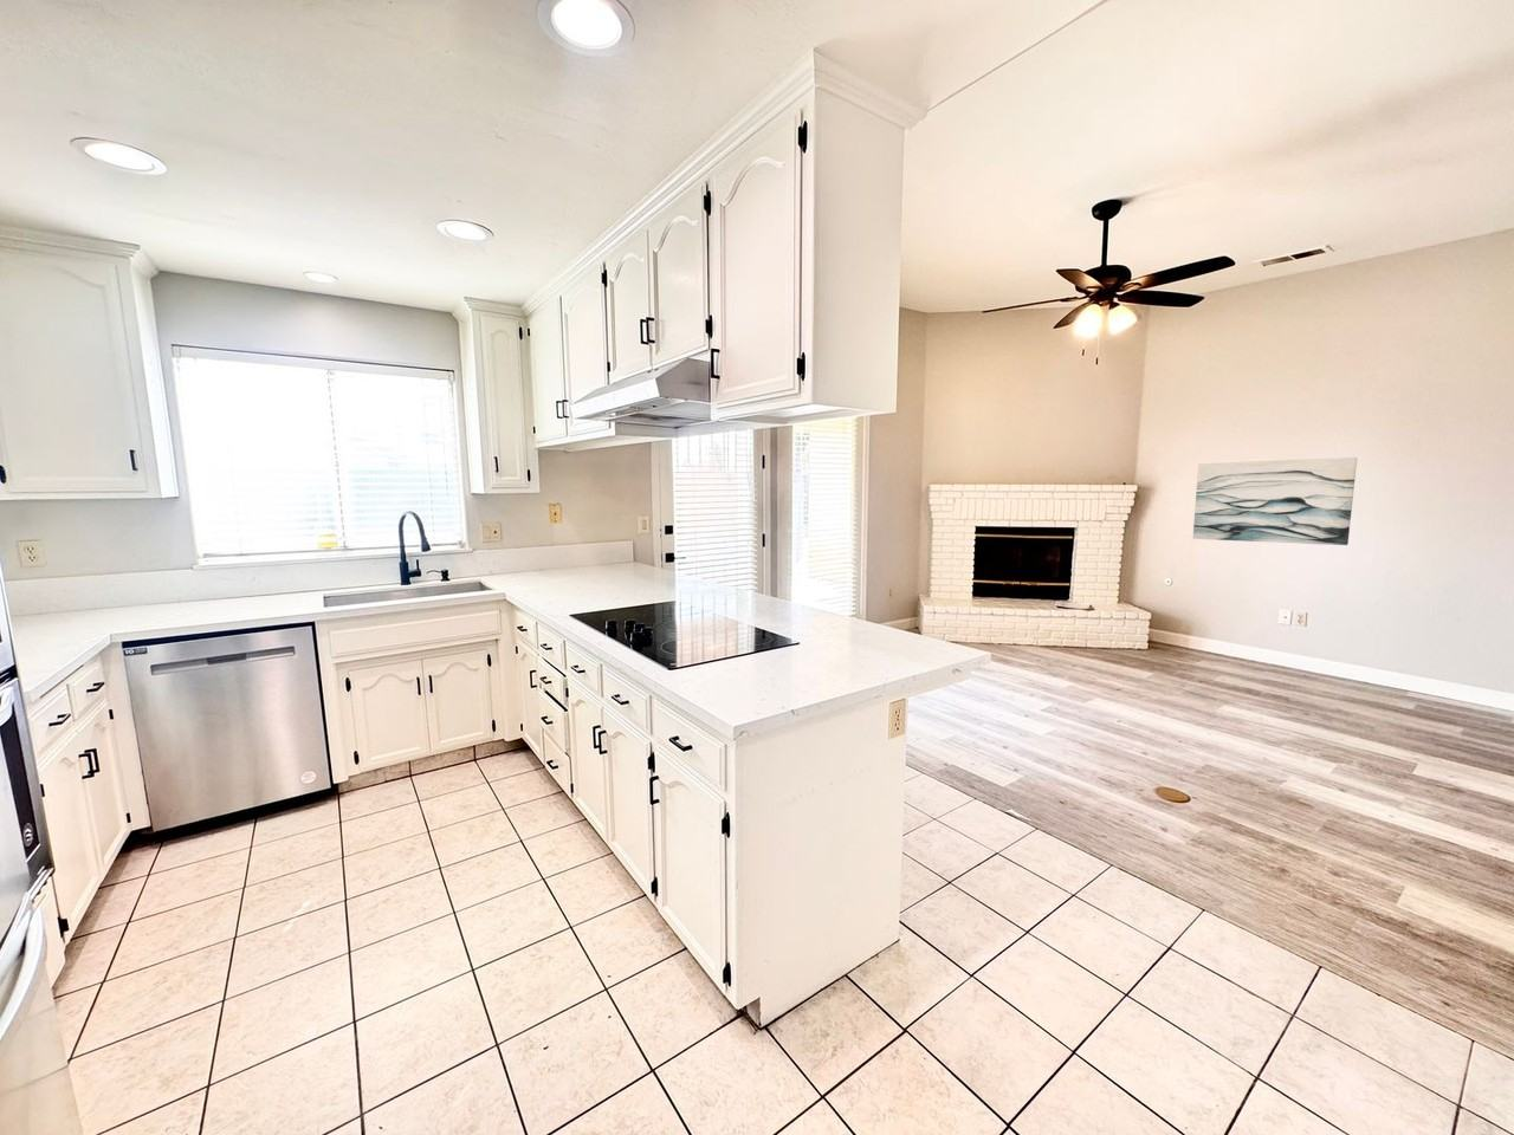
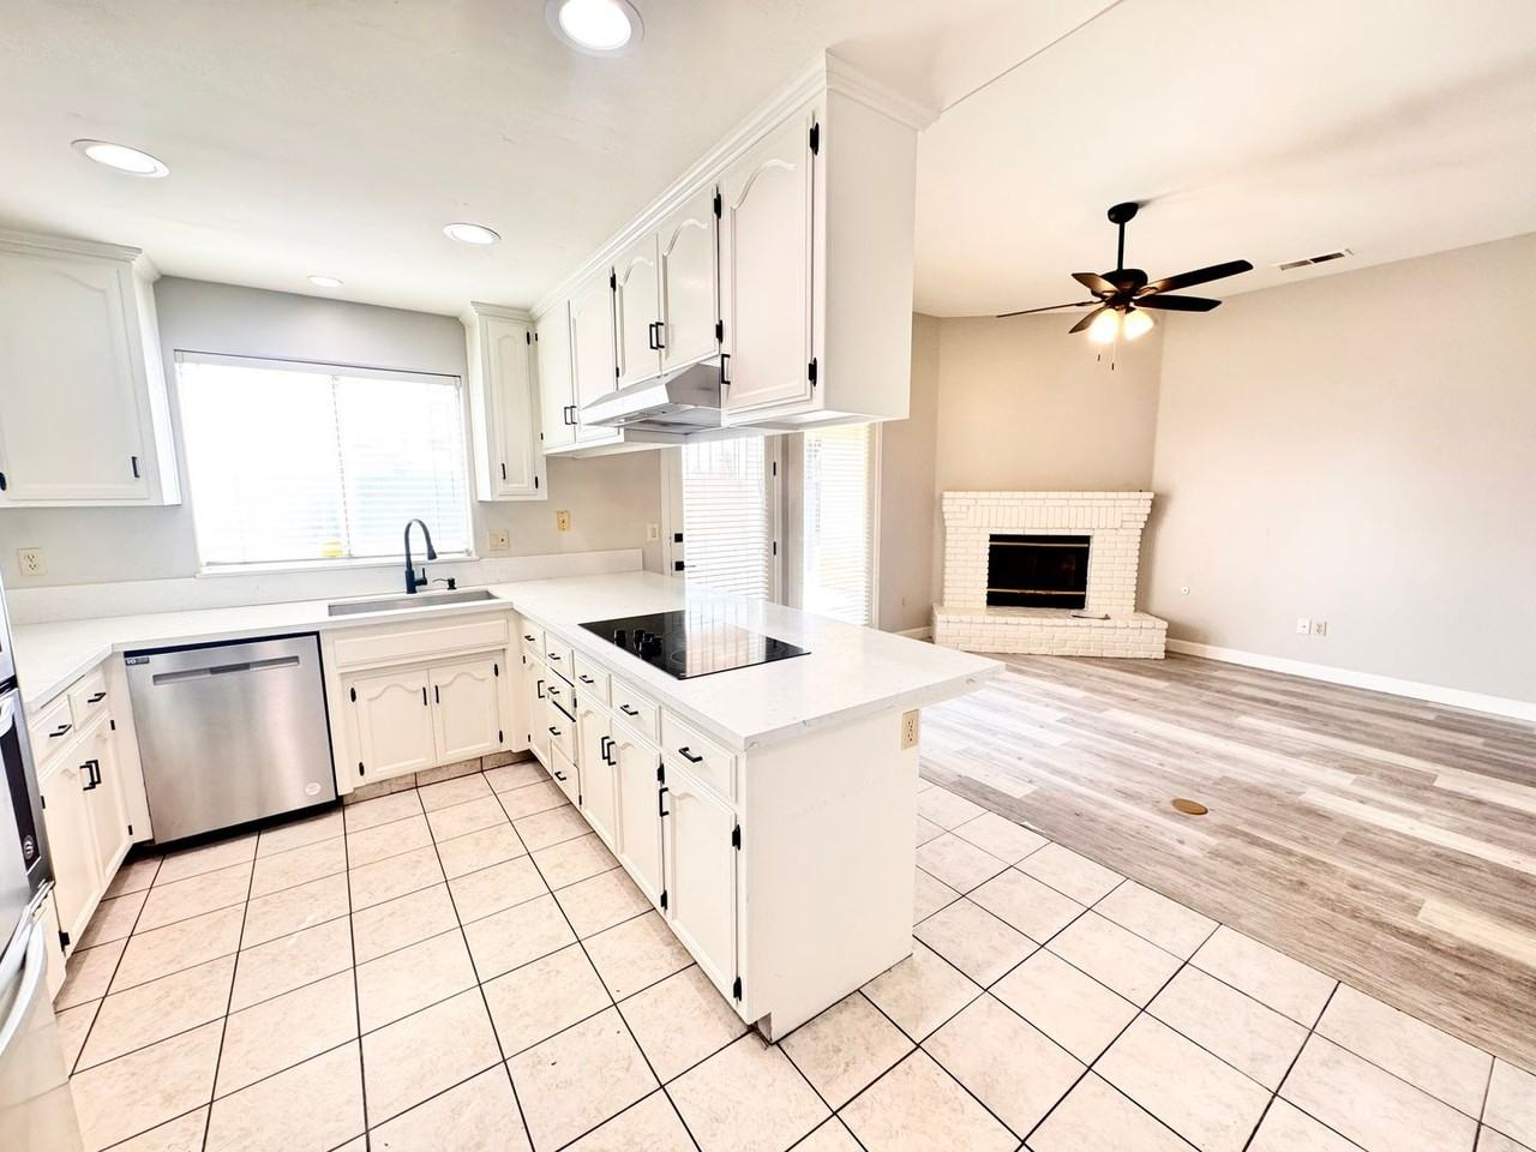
- wall art [1192,457,1358,546]
